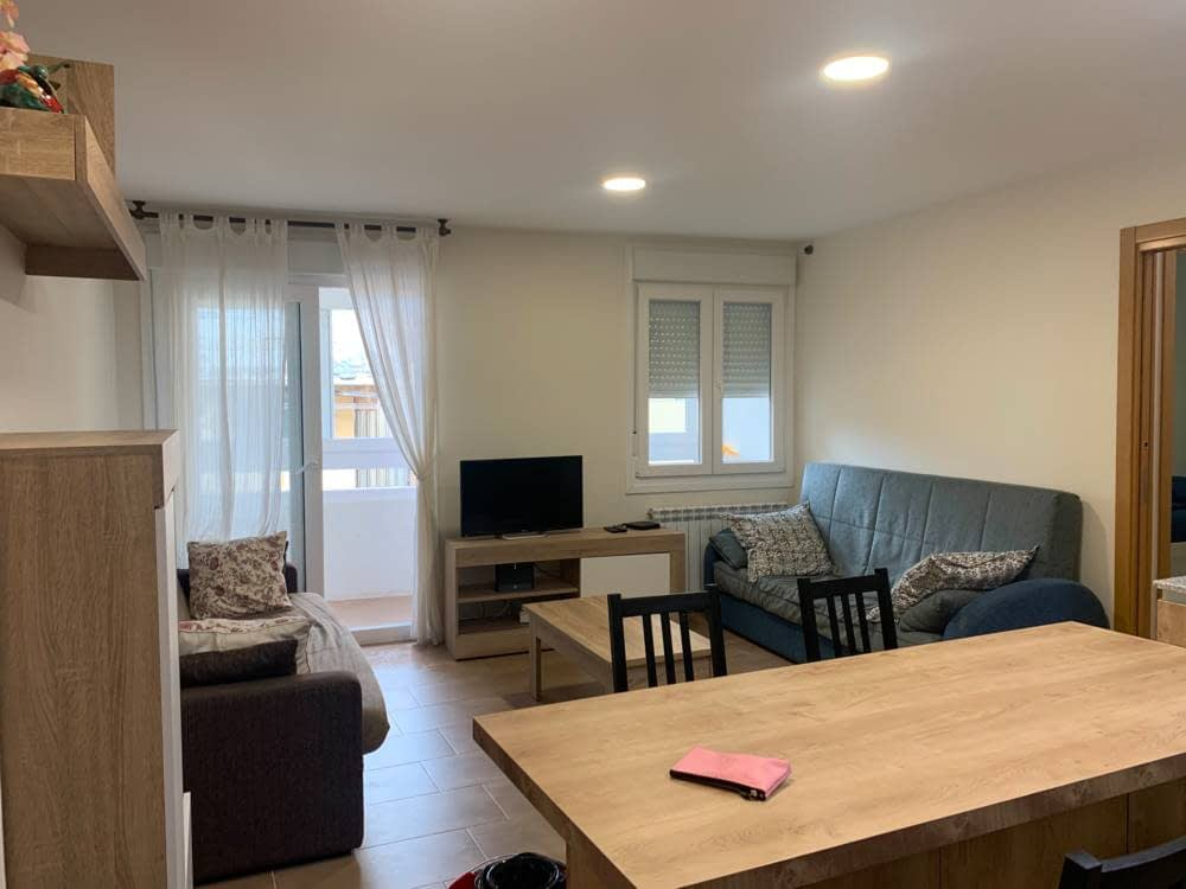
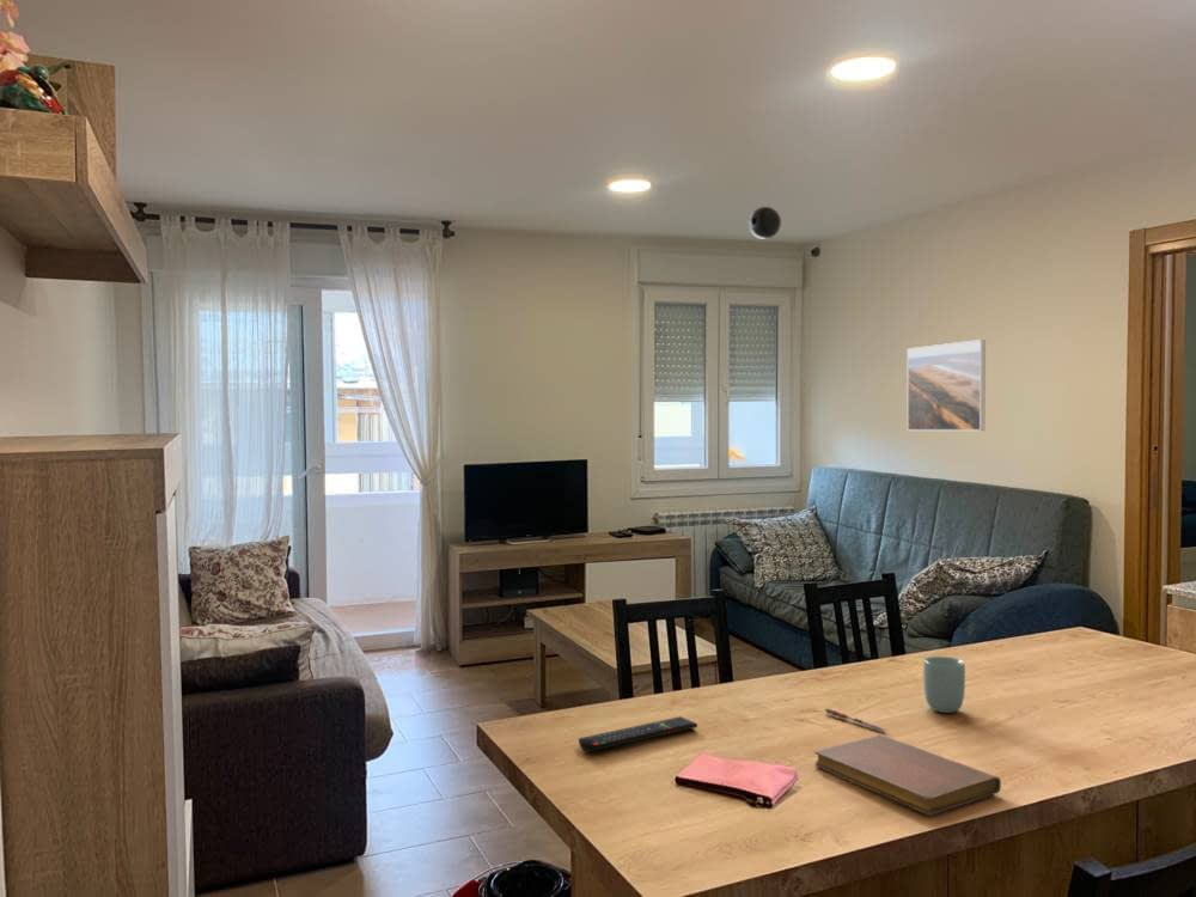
+ pen [824,707,887,733]
+ remote control [578,715,698,753]
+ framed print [907,338,987,432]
+ notebook [814,734,1002,816]
+ cup [922,655,966,714]
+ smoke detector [748,206,782,240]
